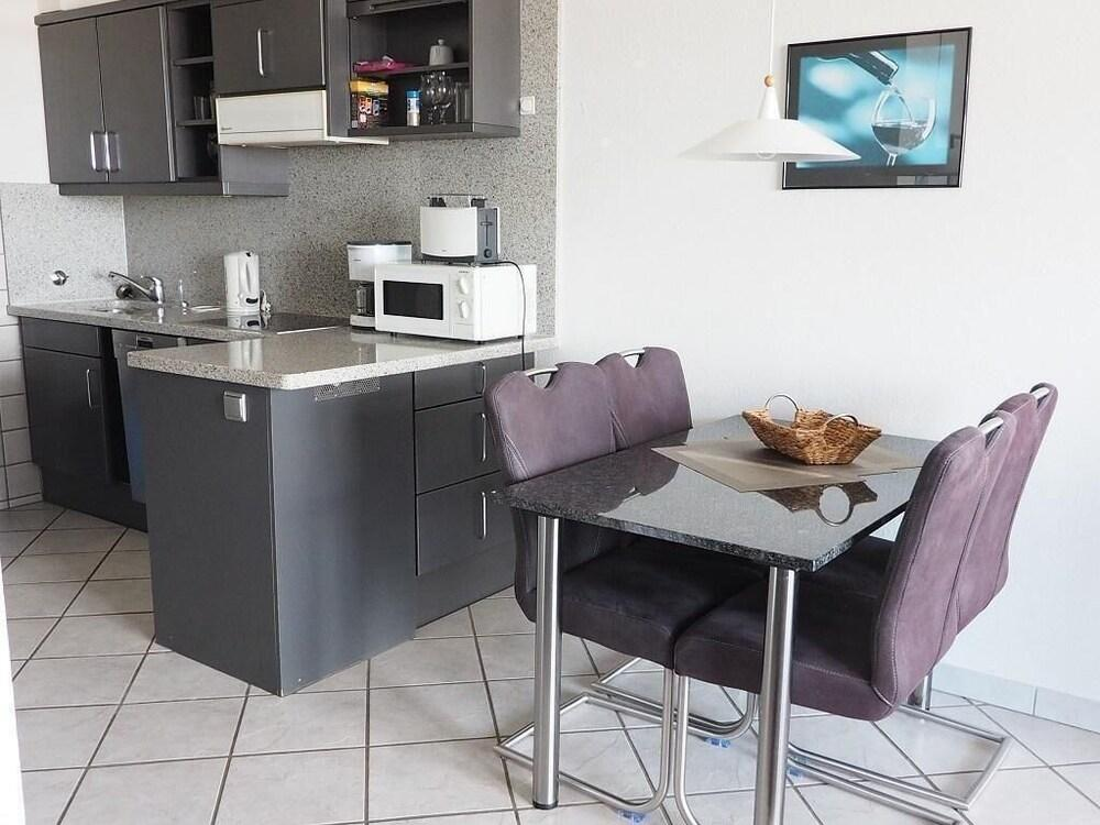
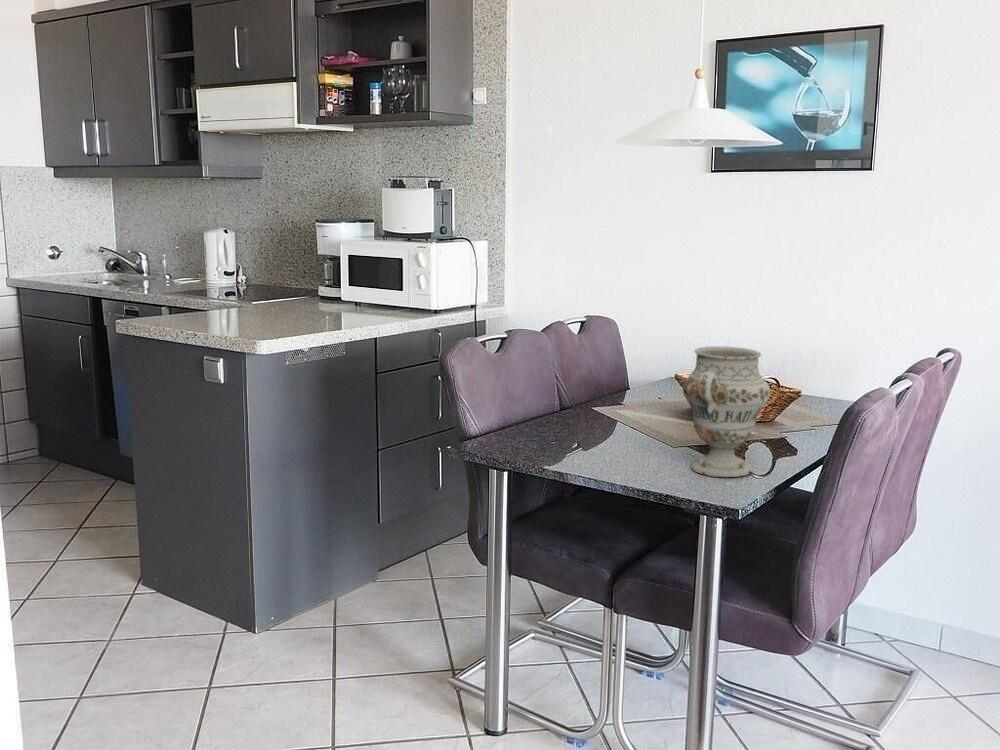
+ decorative vase [682,345,771,478]
